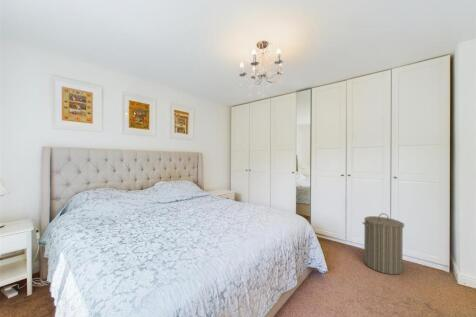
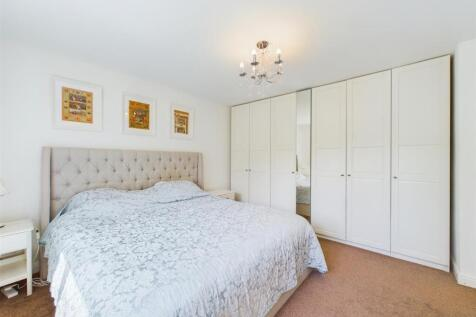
- laundry hamper [361,212,405,276]
